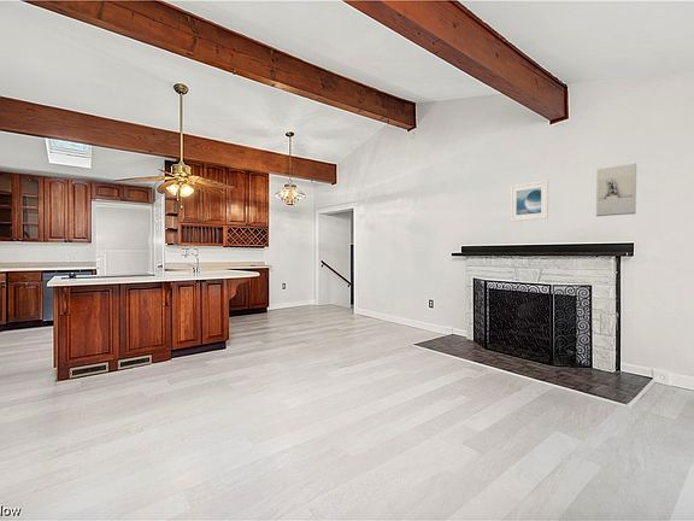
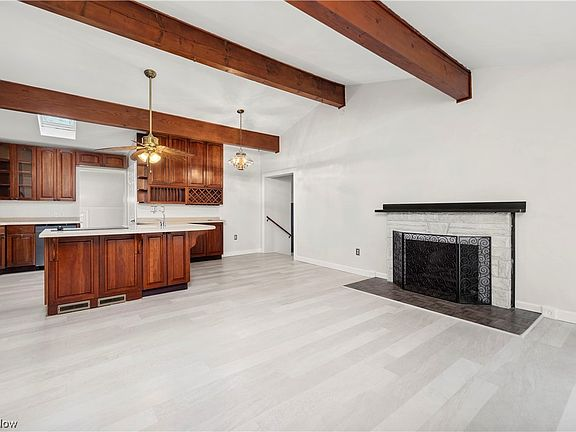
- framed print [510,178,549,223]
- wall sculpture [595,162,637,217]
